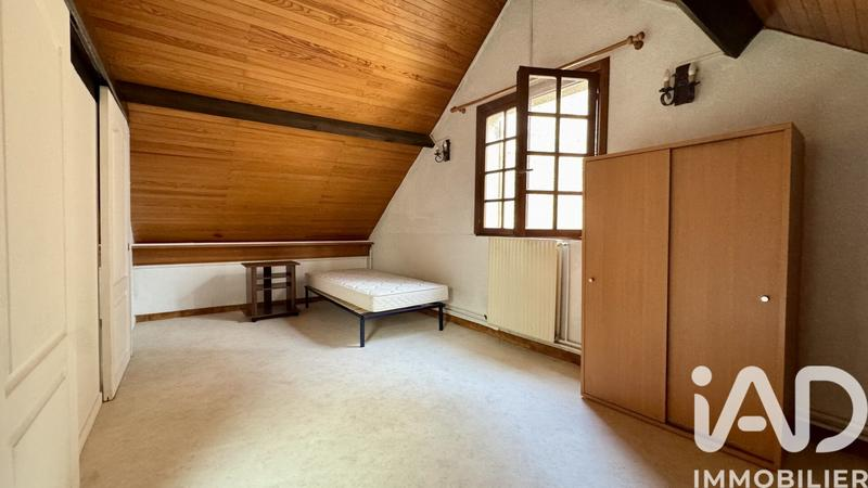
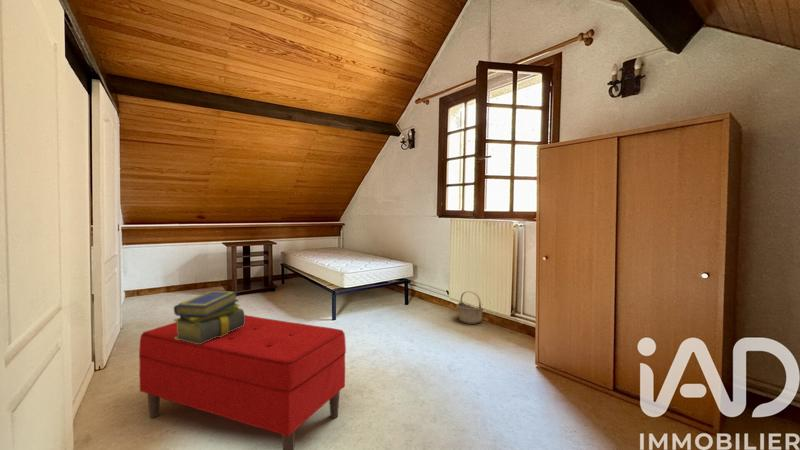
+ stack of books [173,290,246,344]
+ basket [455,290,484,325]
+ bench [138,314,347,450]
